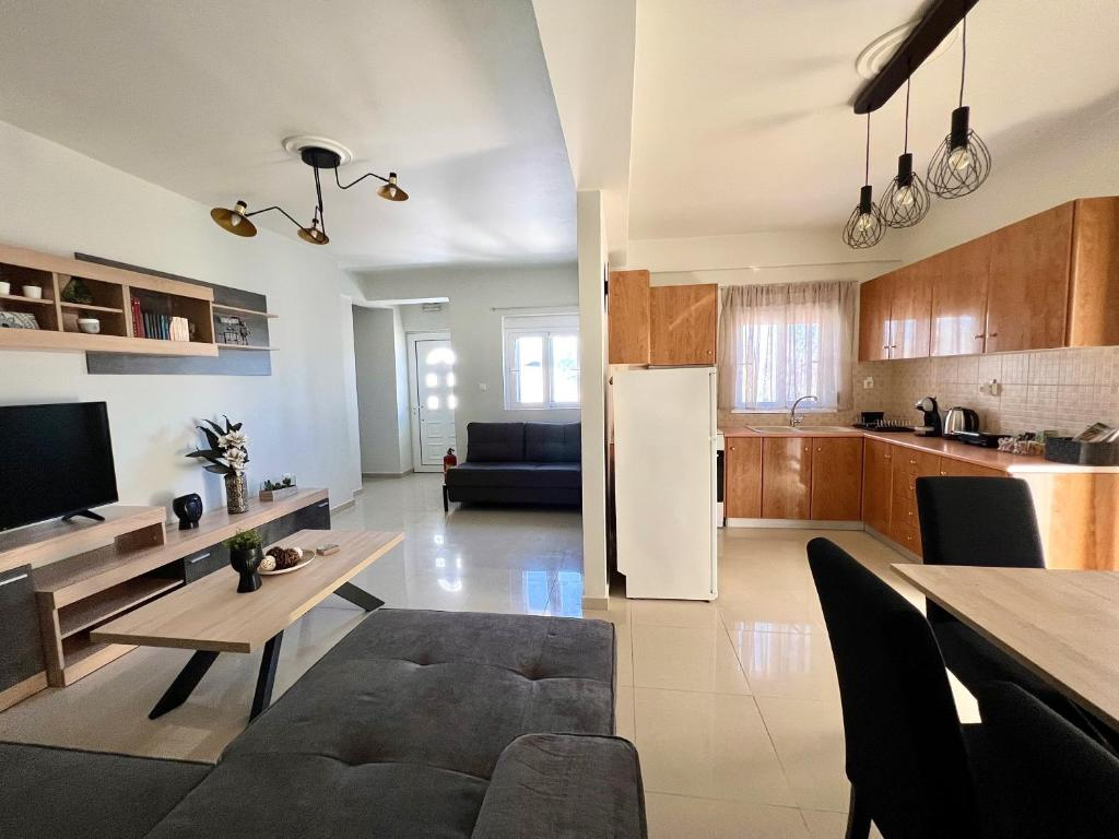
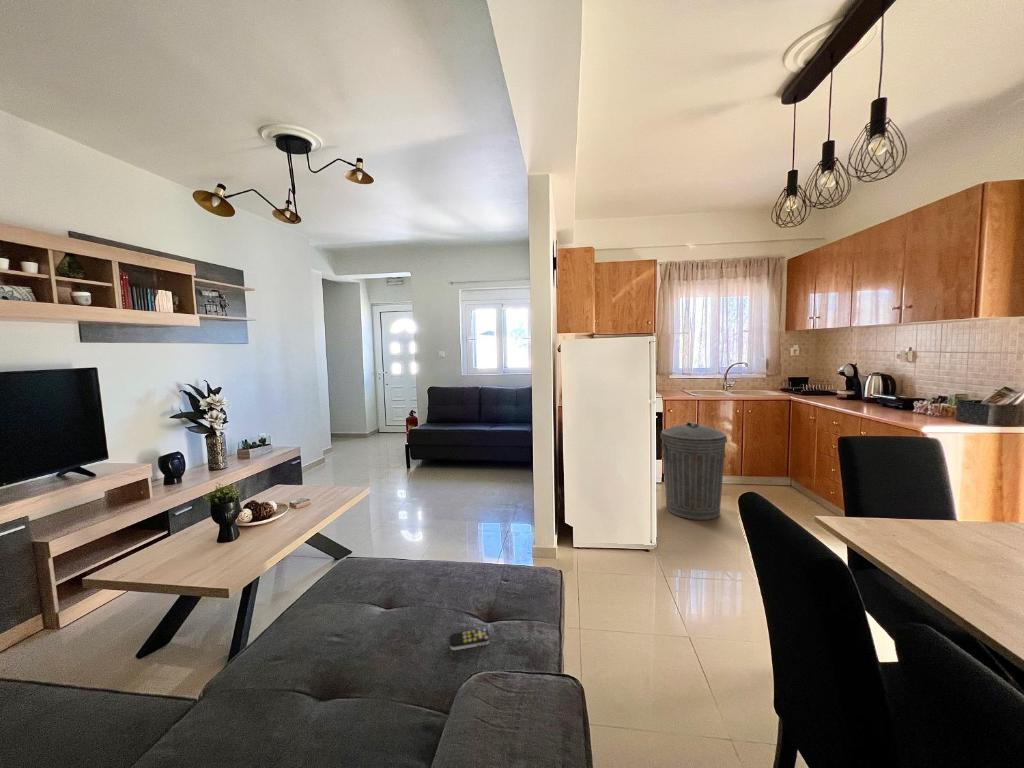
+ trash can [660,421,728,521]
+ remote control [448,627,491,651]
